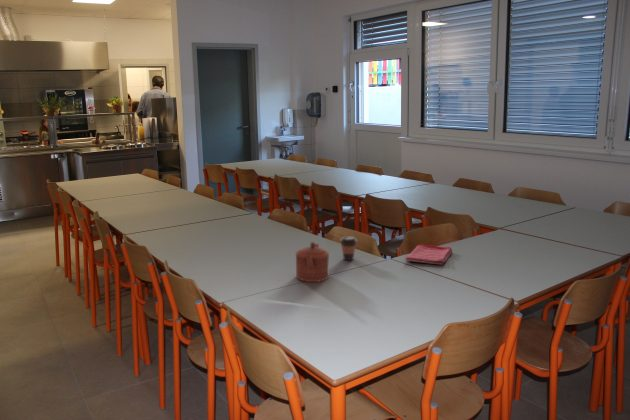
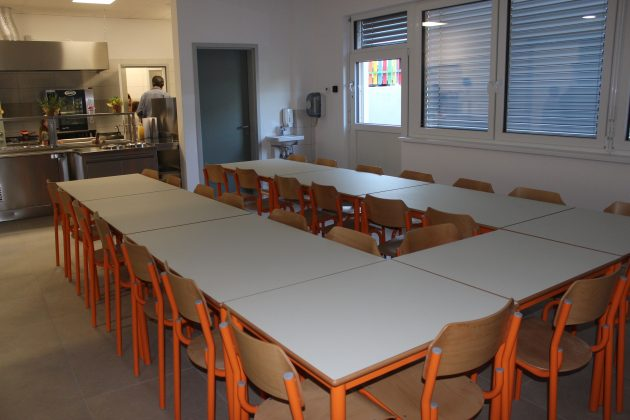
- teapot [295,241,330,283]
- coffee cup [339,235,358,261]
- dish towel [405,244,453,266]
